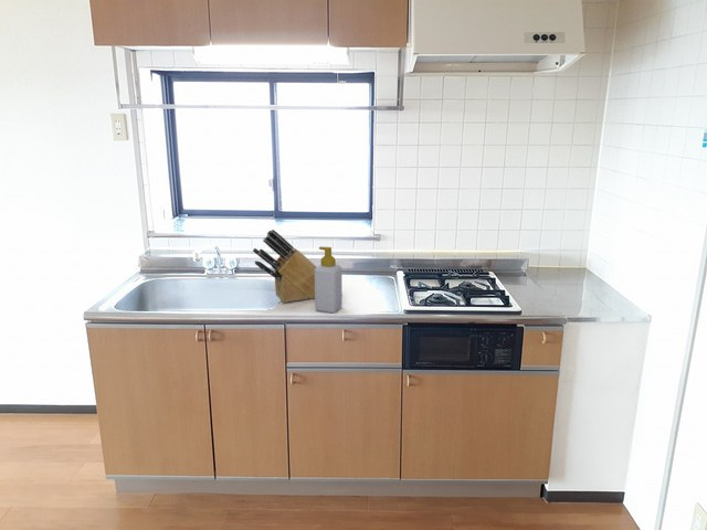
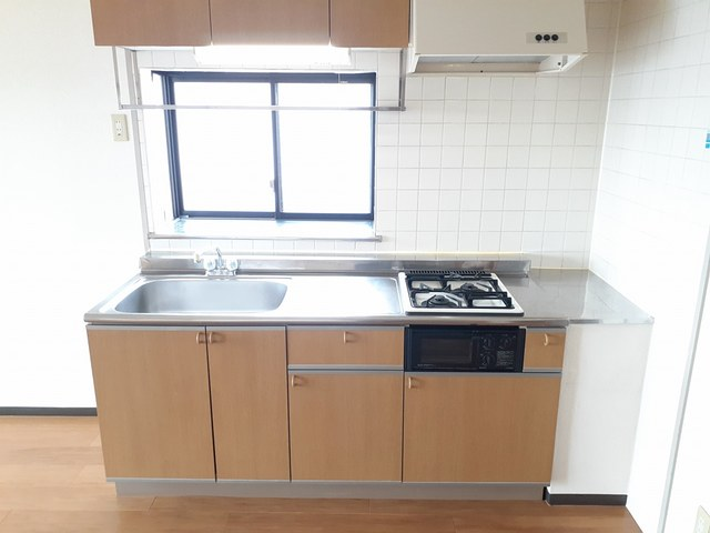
- soap bottle [314,245,344,314]
- knife block [252,229,318,304]
